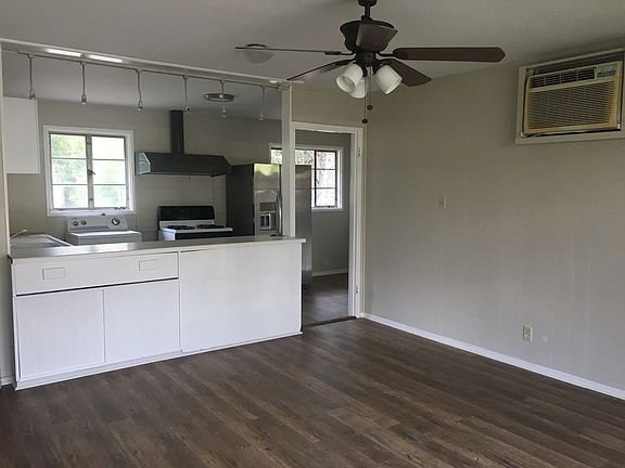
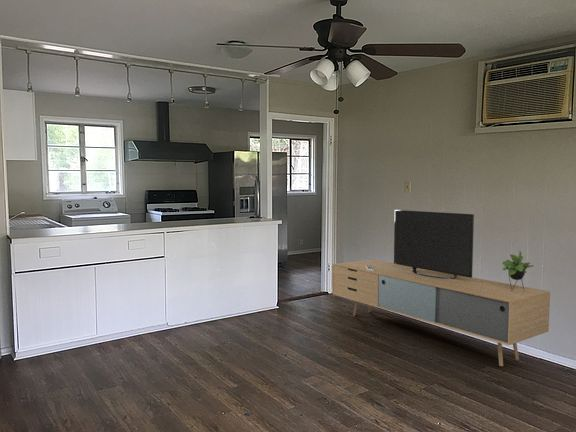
+ media console [331,209,551,367]
